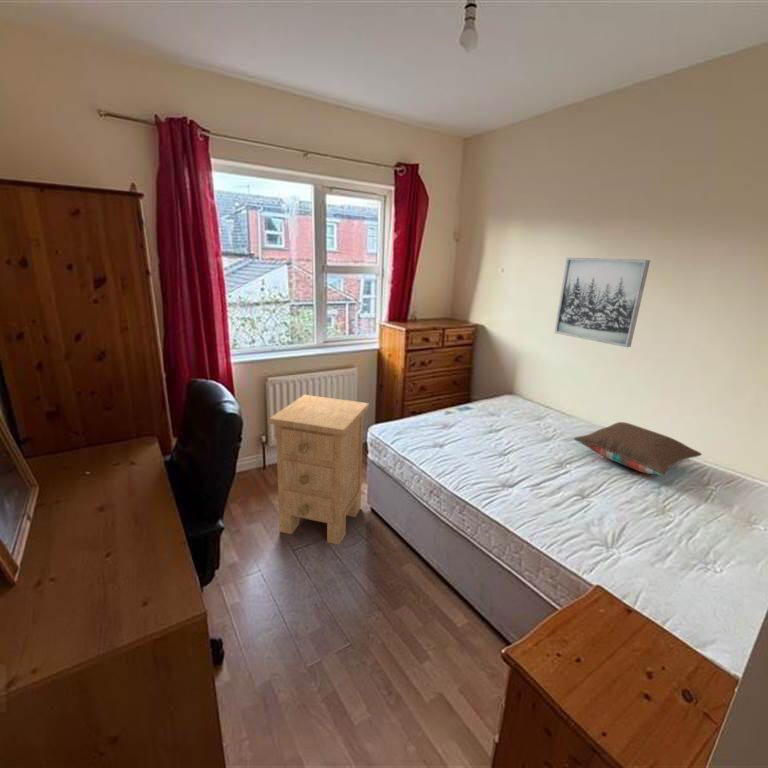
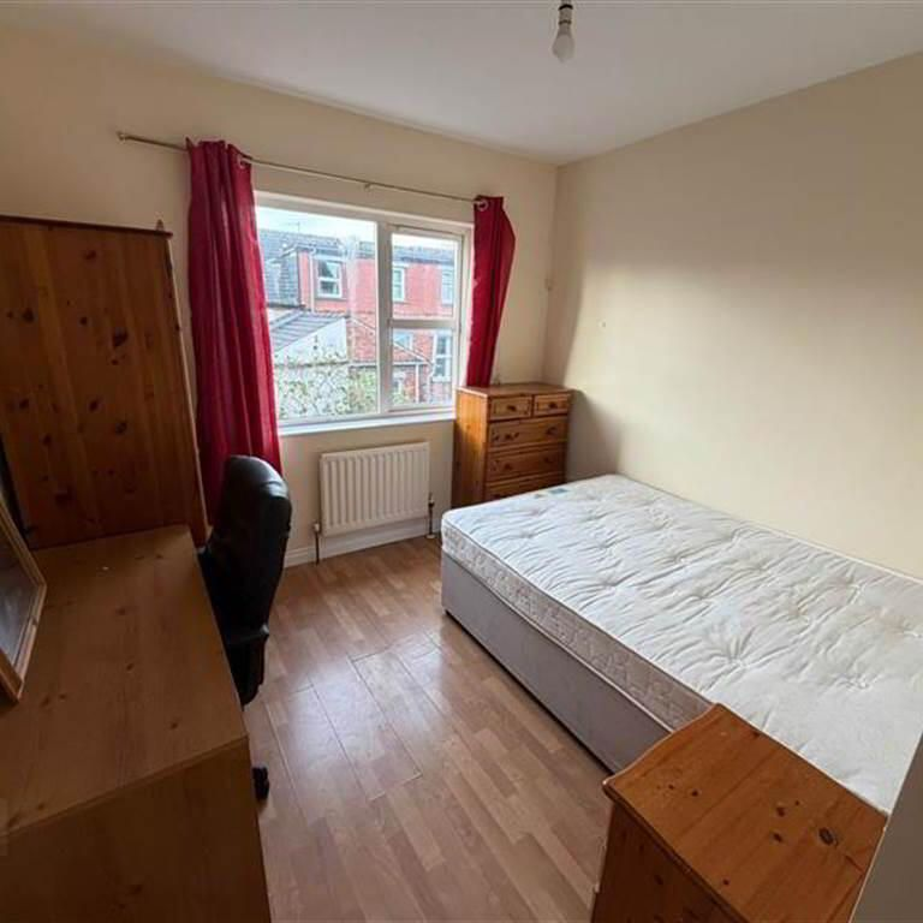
- wall art [553,257,651,348]
- pillow [572,421,703,476]
- nightstand [268,394,370,546]
